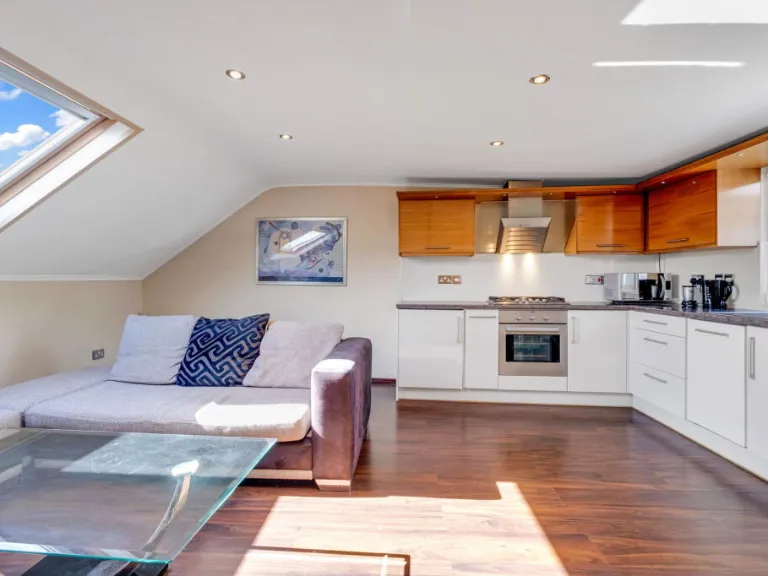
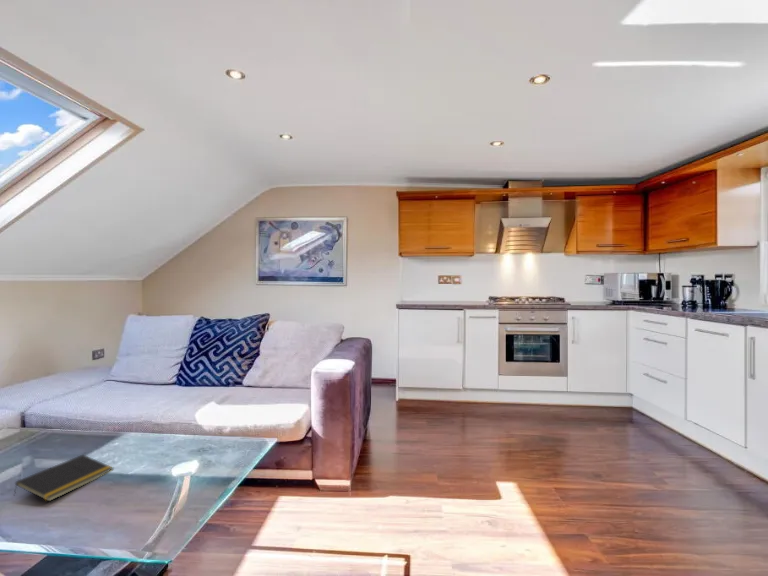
+ notepad [13,454,114,502]
